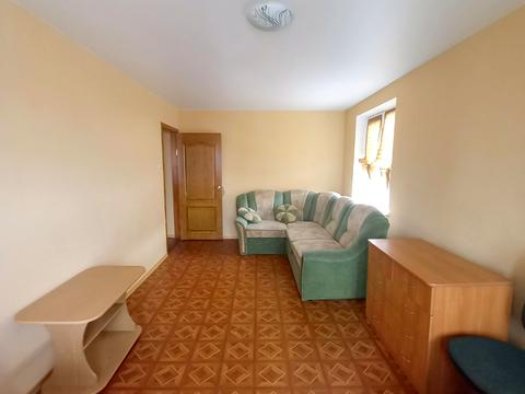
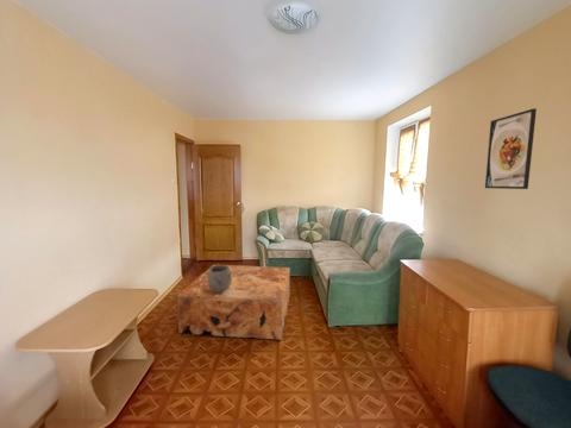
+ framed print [484,107,538,190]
+ ceramic pot [206,264,232,294]
+ coffee table [176,264,291,341]
